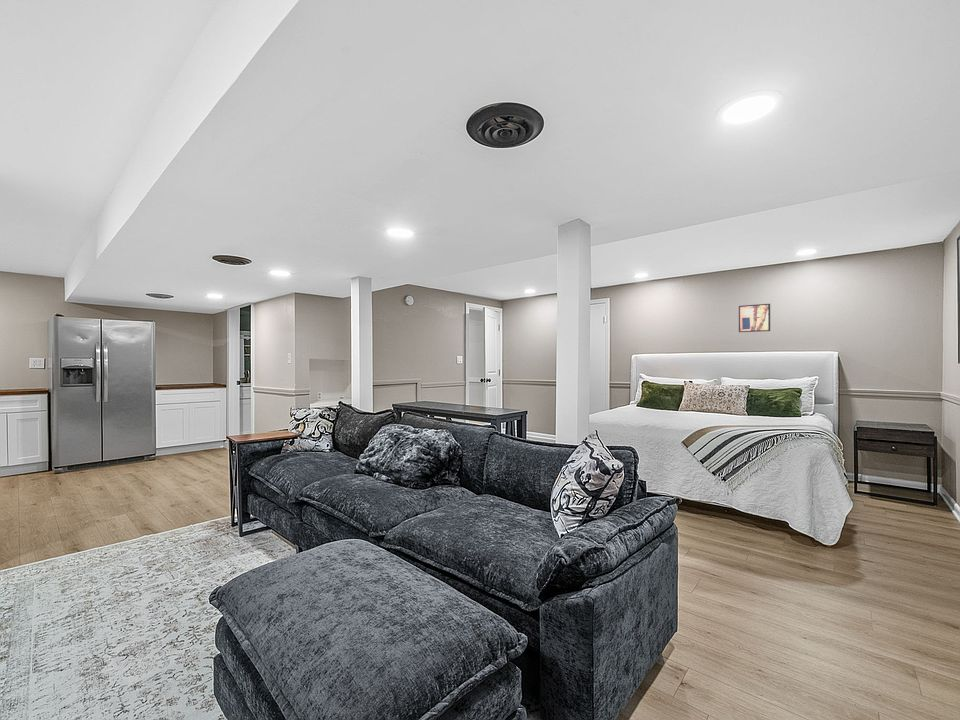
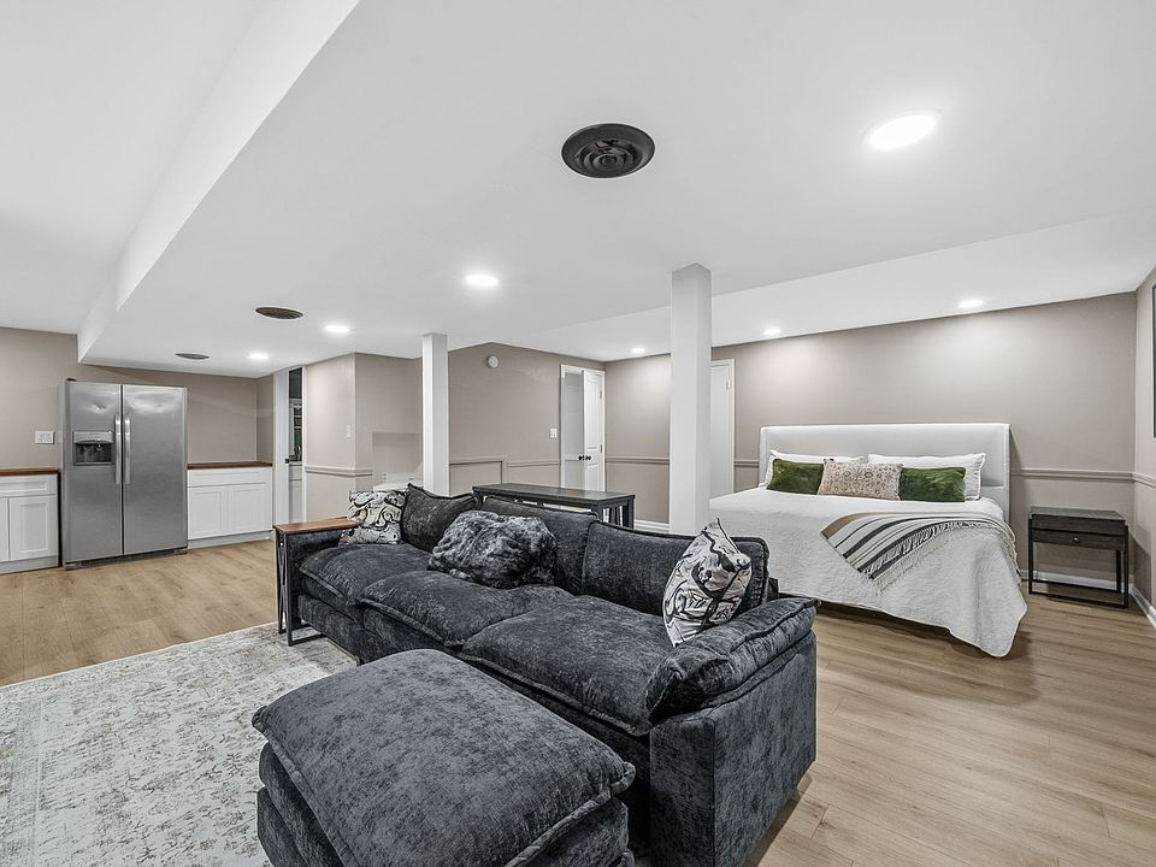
- wall art [738,303,771,333]
